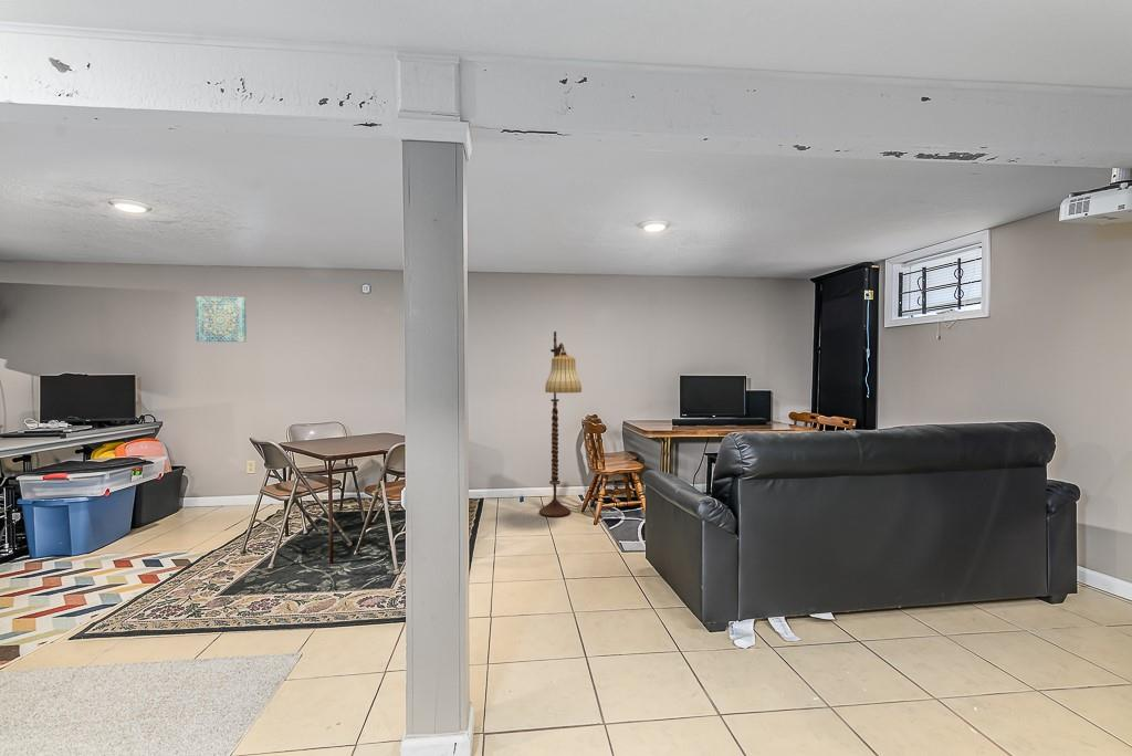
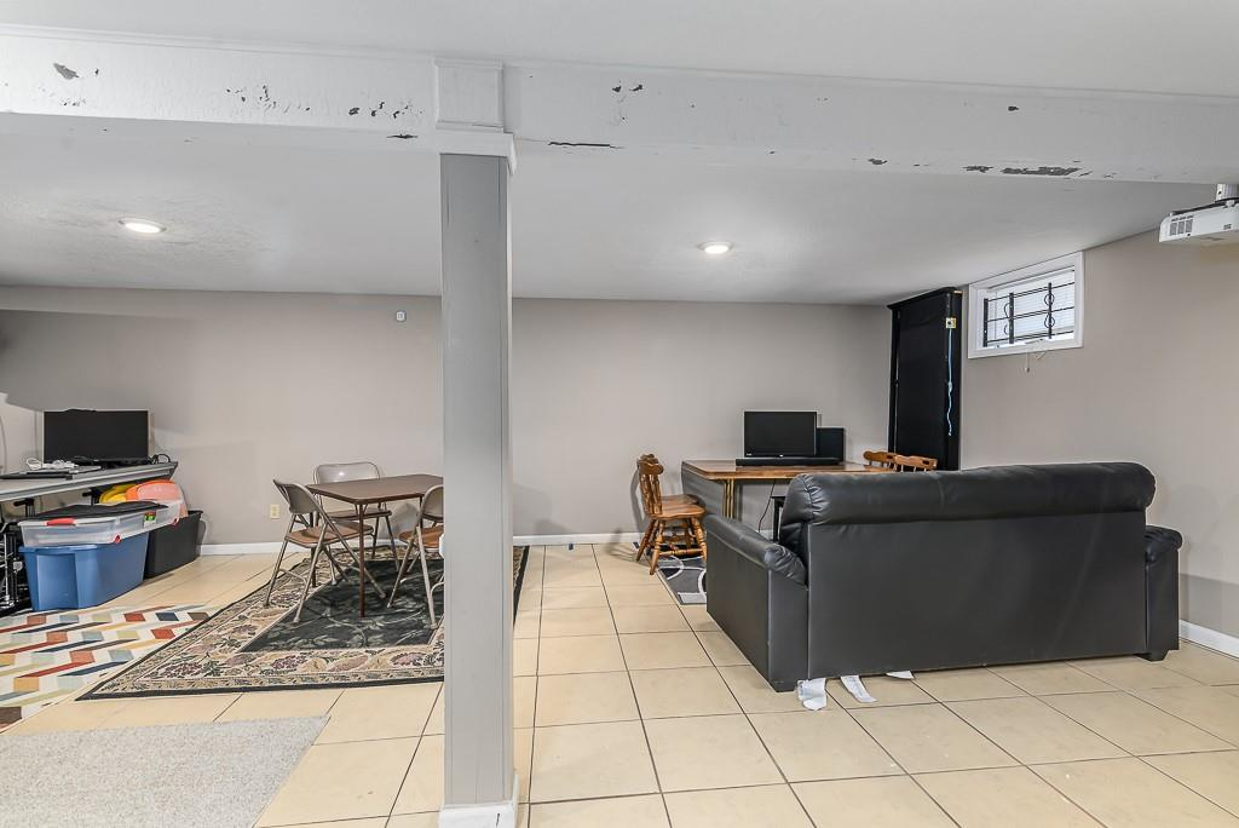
- wall art [195,295,248,343]
- floor lamp [538,330,583,518]
